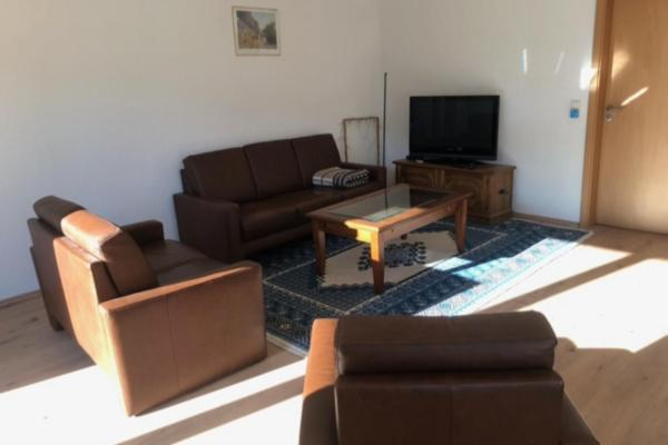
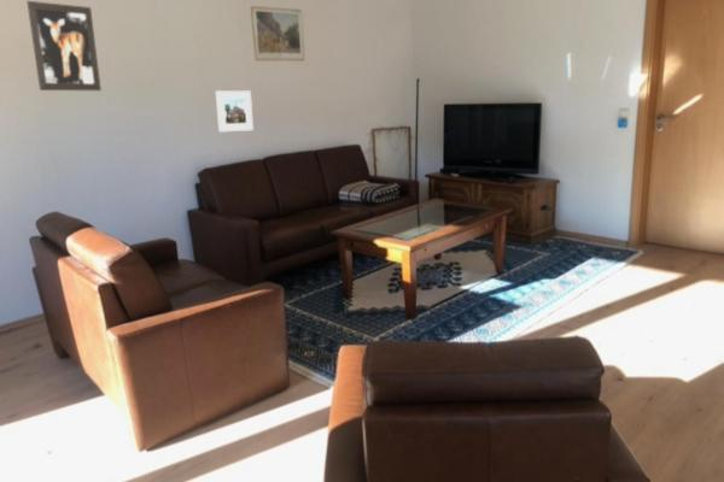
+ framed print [215,89,255,133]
+ wall art [25,0,103,92]
